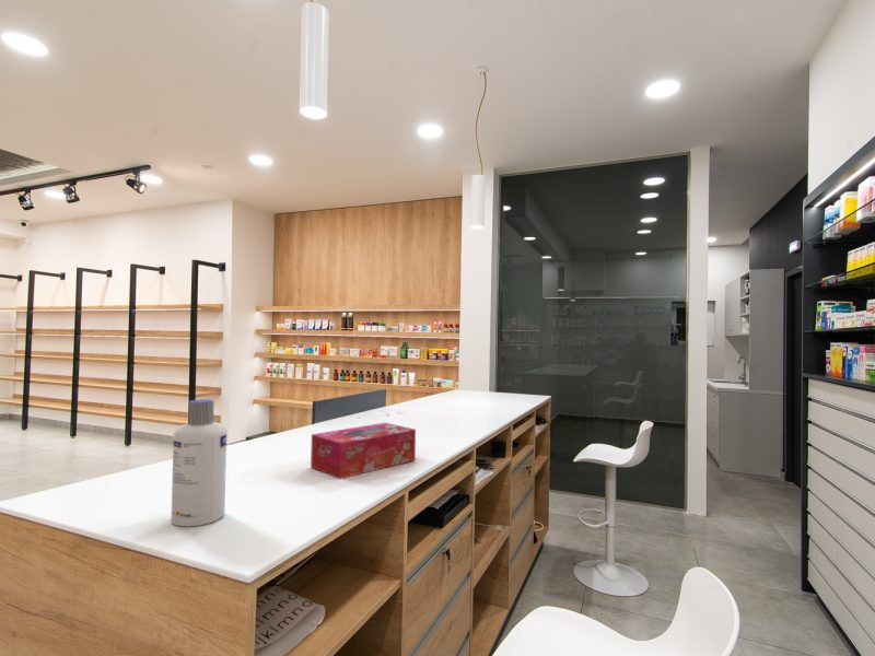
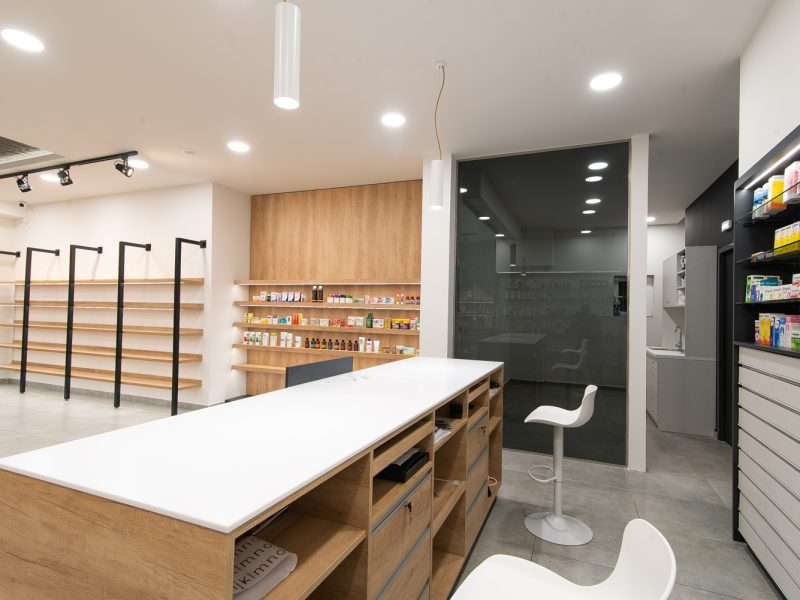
- tissue box [310,422,417,480]
- screw cap bottle [171,398,228,527]
